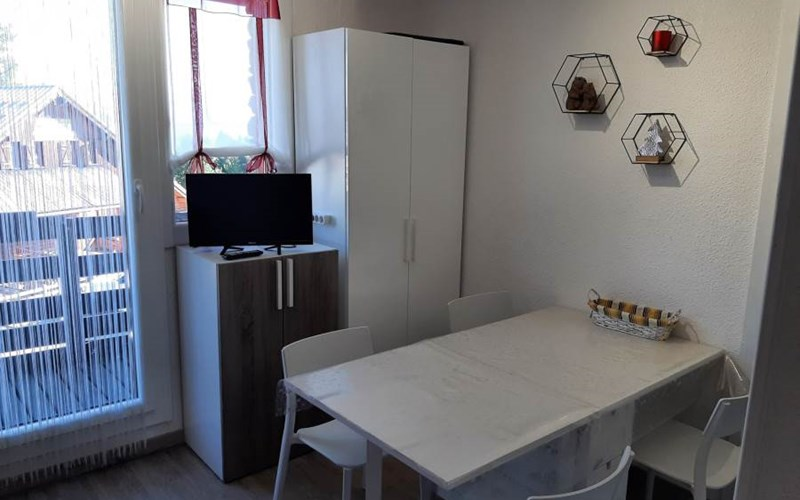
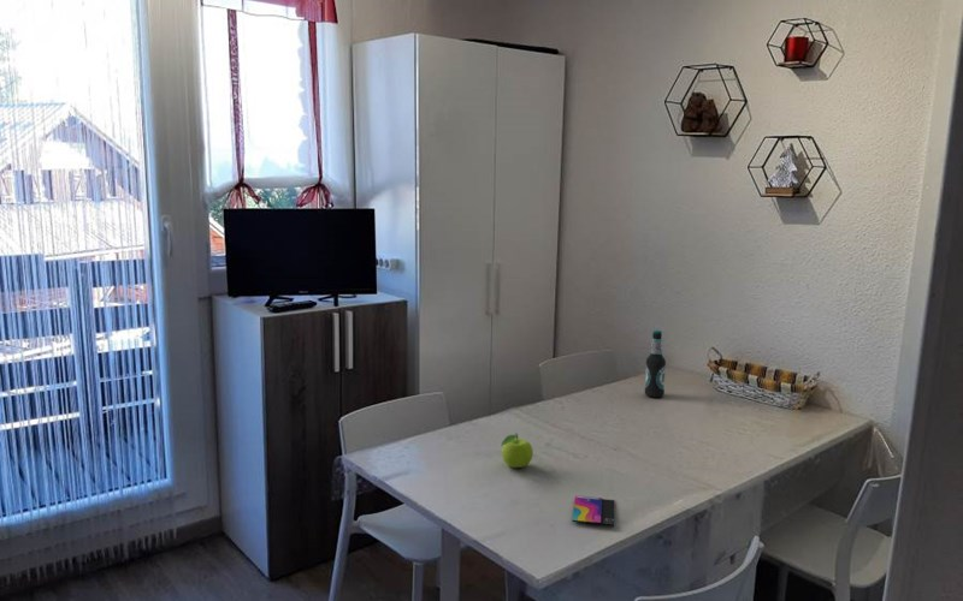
+ bottle [644,329,667,399]
+ smartphone [571,495,616,528]
+ fruit [501,433,534,469]
